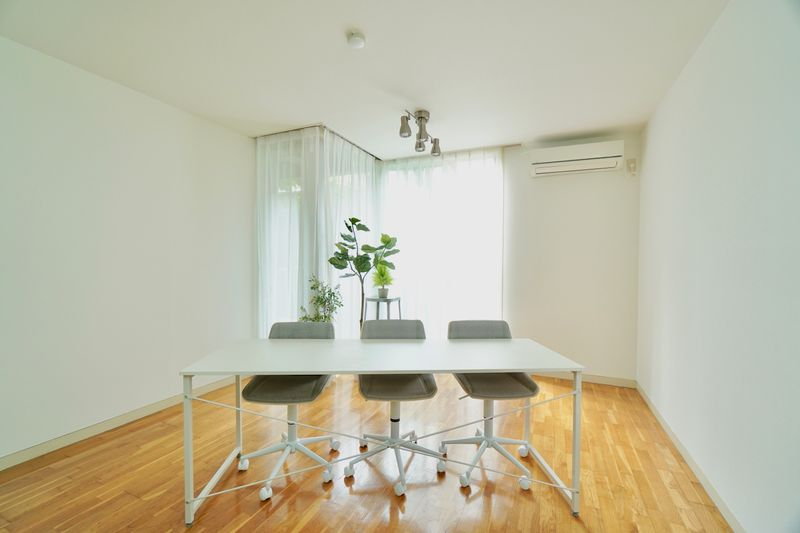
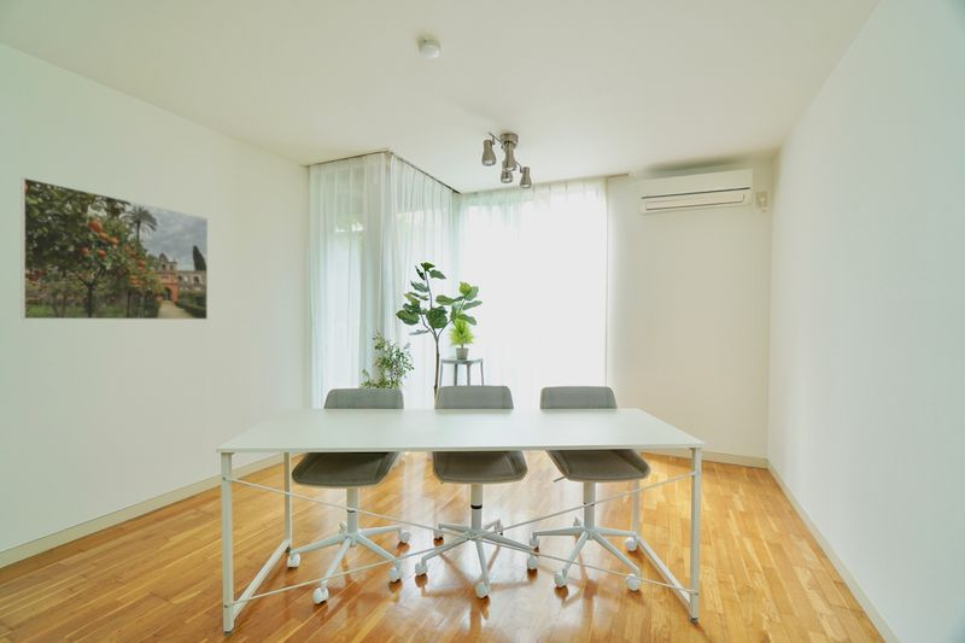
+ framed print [21,176,209,321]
